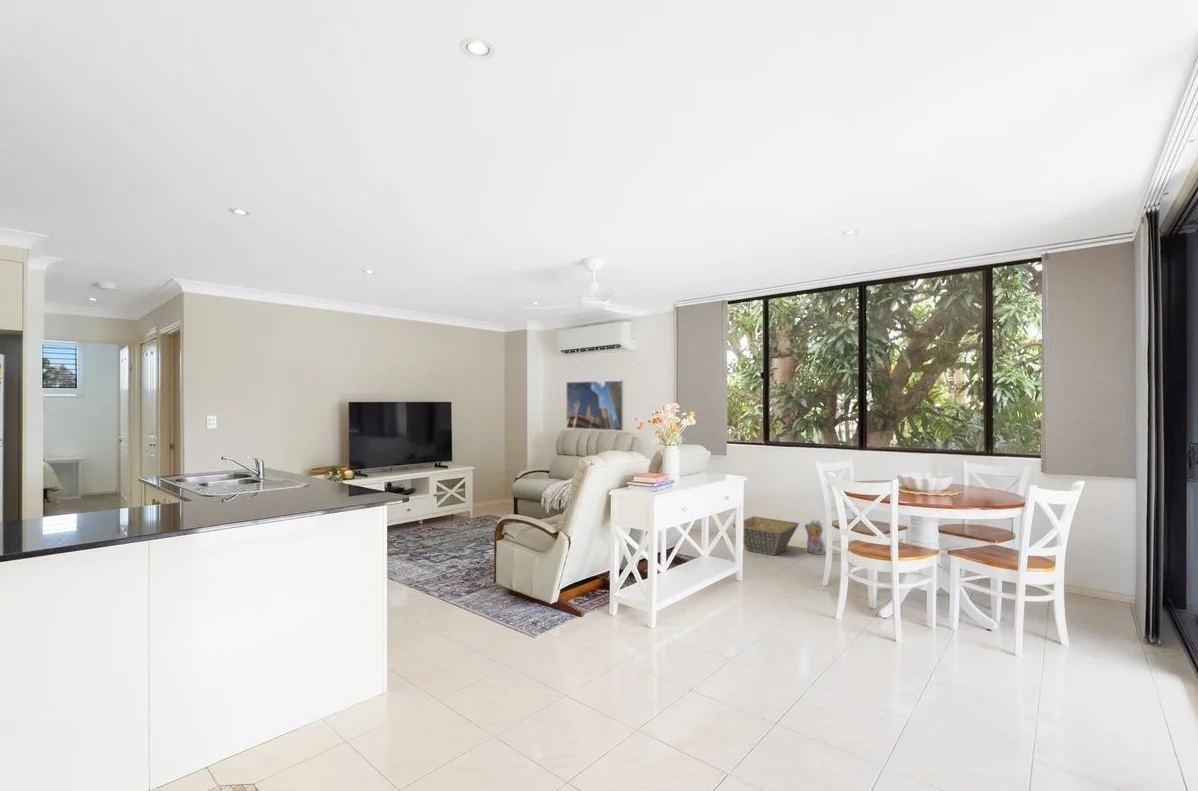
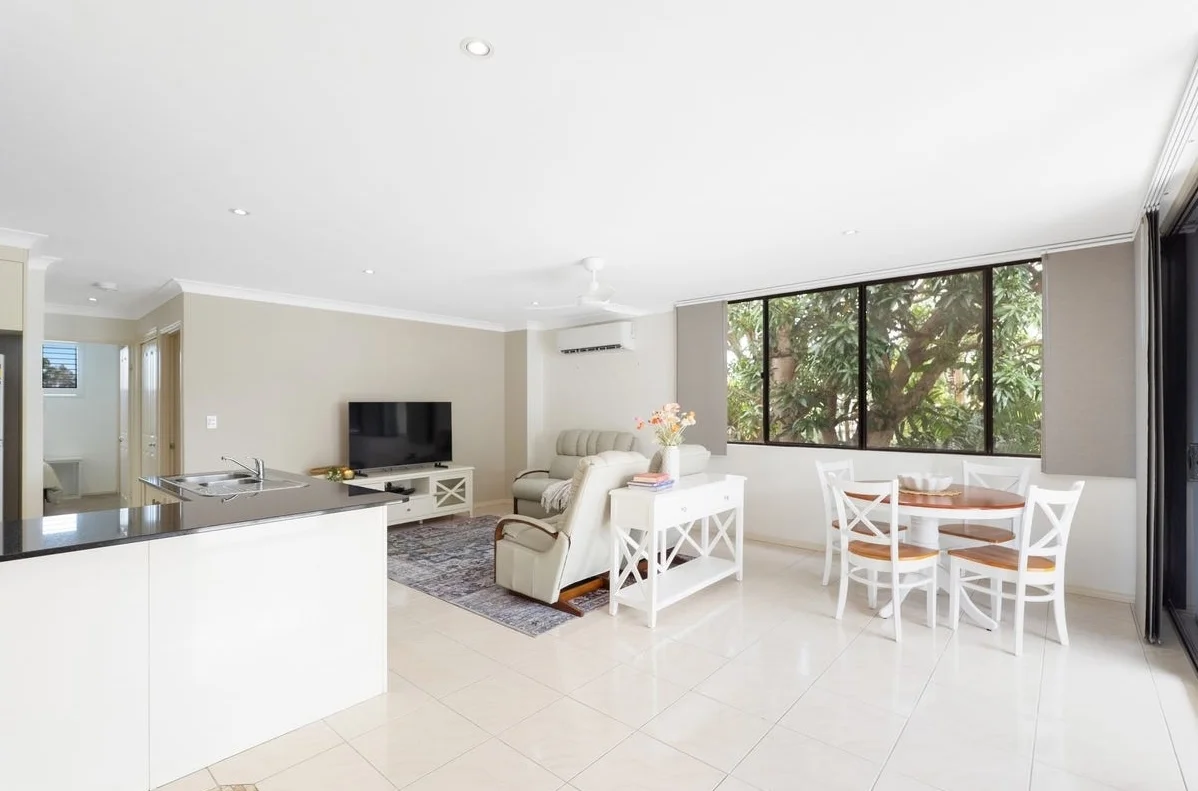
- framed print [565,379,625,432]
- plush toy [804,519,826,556]
- basket [732,515,800,557]
